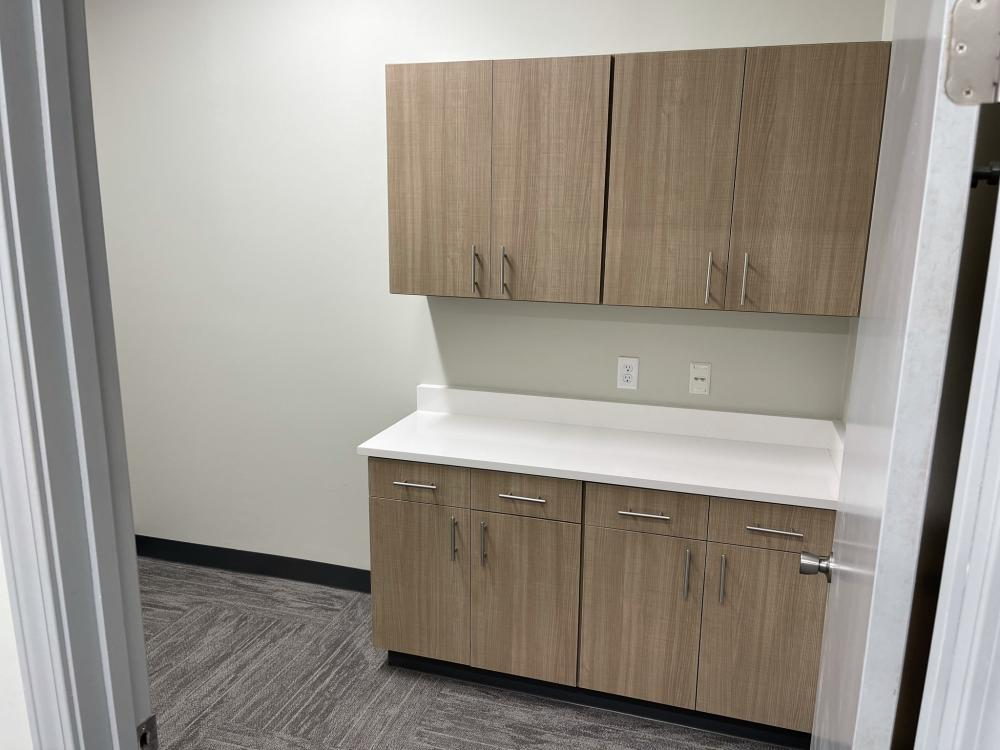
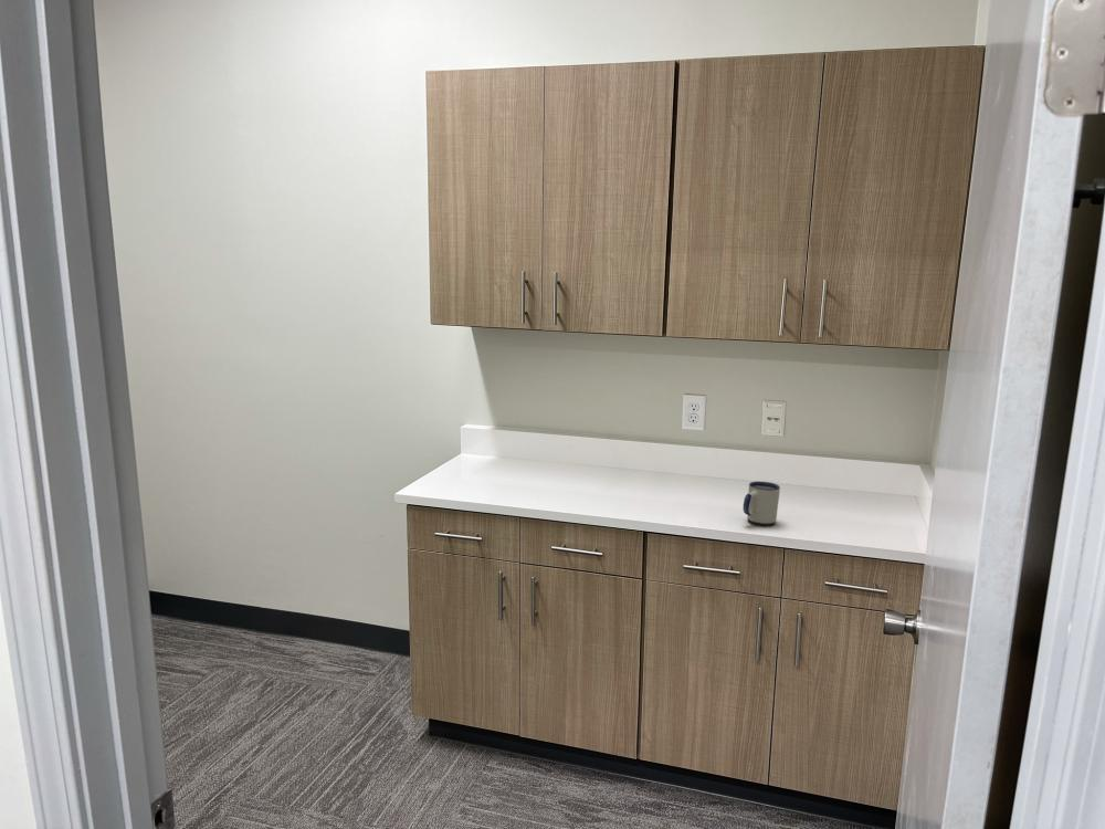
+ mug [743,481,781,526]
